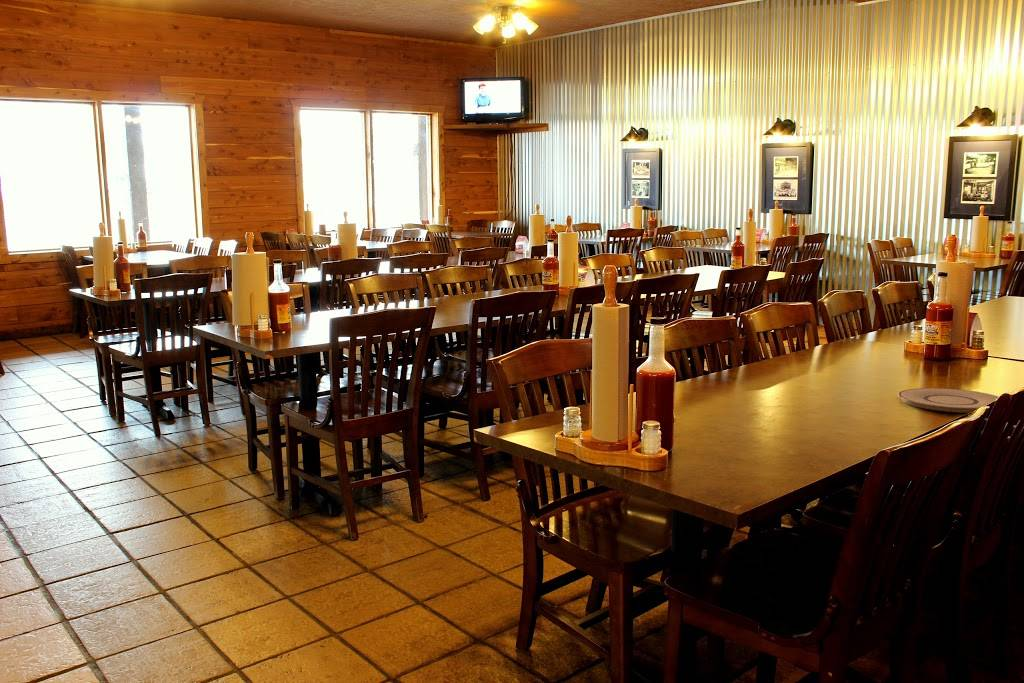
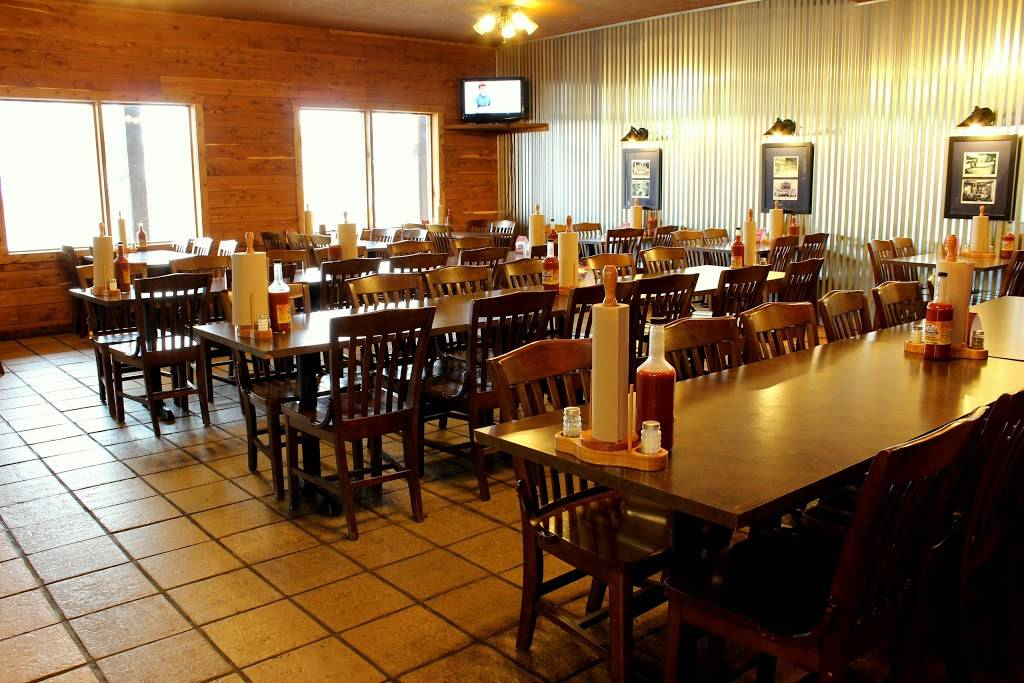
- plate [897,387,999,414]
